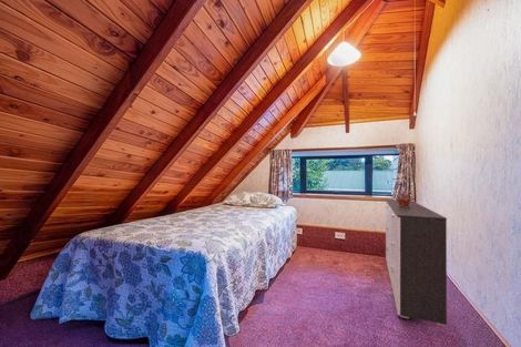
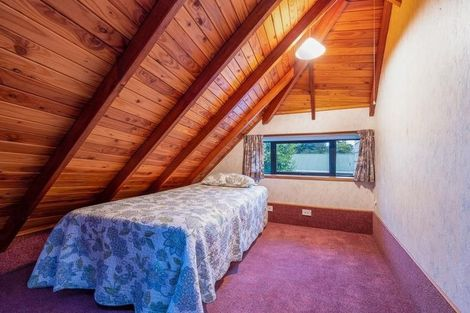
- dresser [385,200,448,327]
- potted plant [392,186,417,207]
